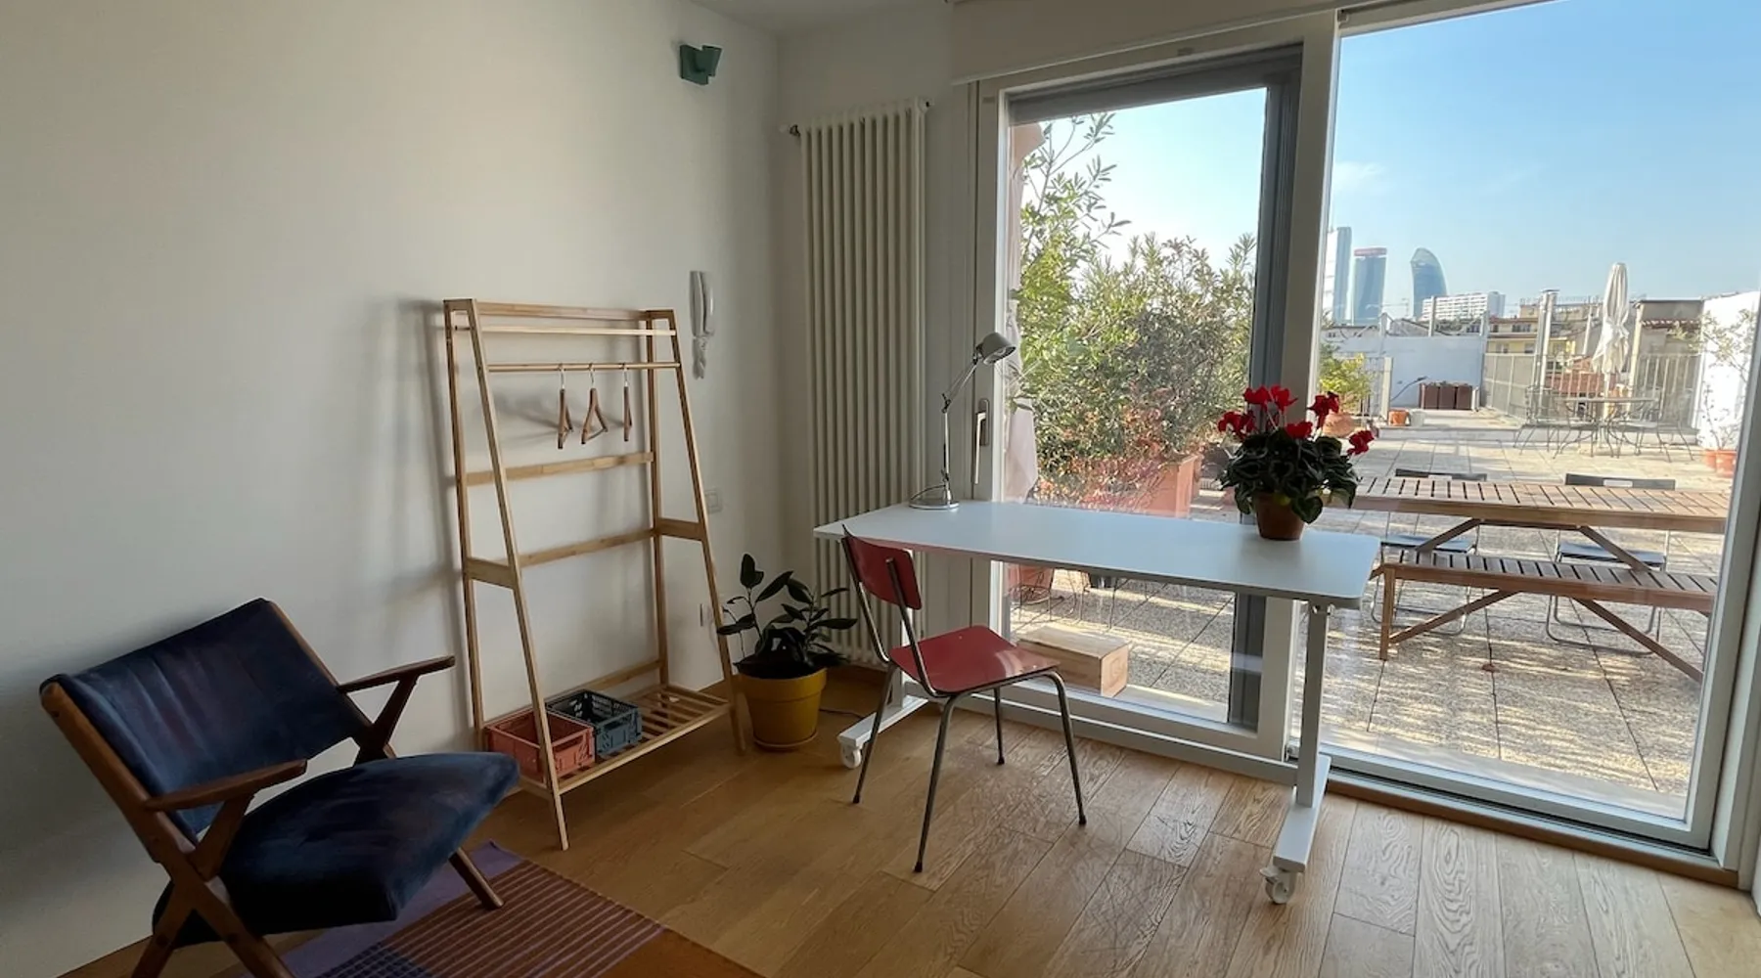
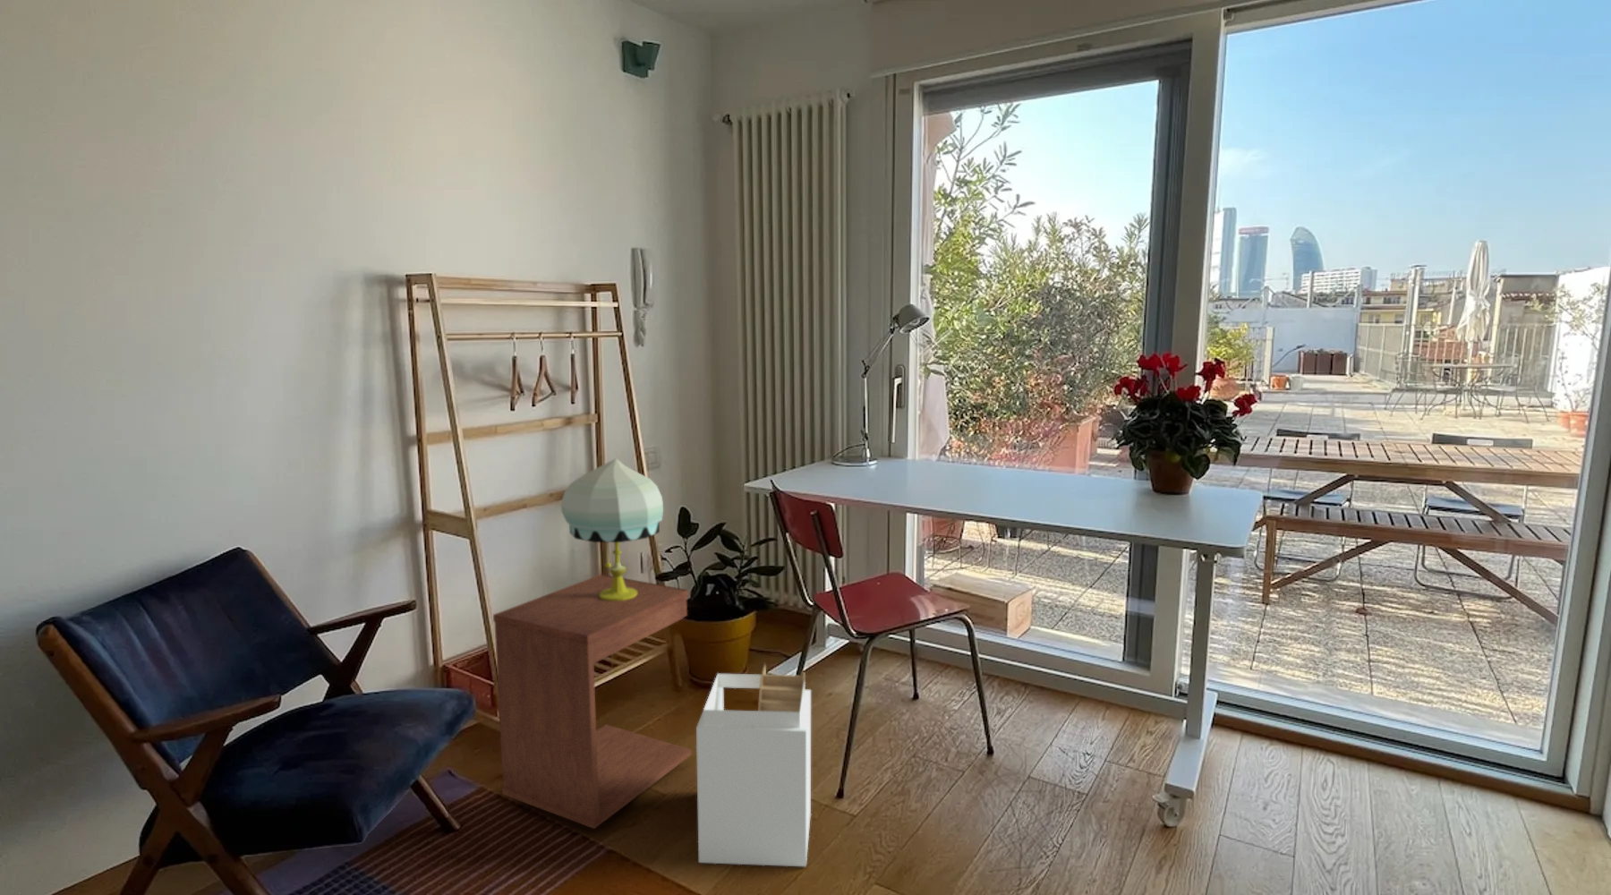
+ side table [493,573,692,830]
+ table lamp [560,457,664,601]
+ staircase [695,661,812,867]
